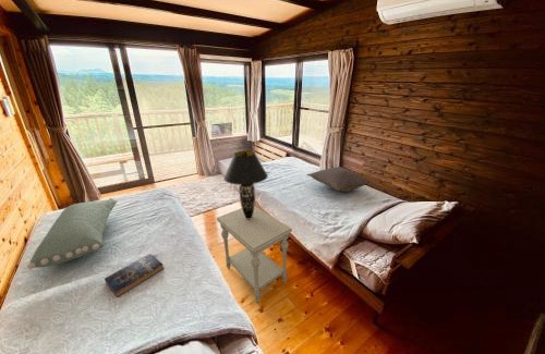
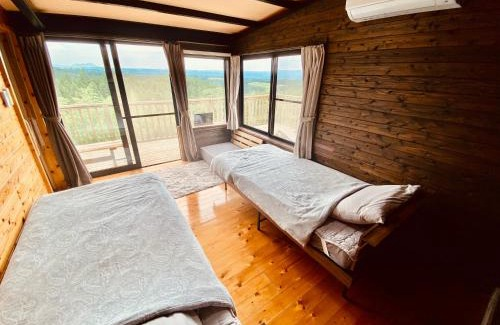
- side table [216,206,293,305]
- book [104,253,165,298]
- cushion [305,166,373,193]
- pillow [26,197,119,270]
- table lamp [222,150,269,219]
